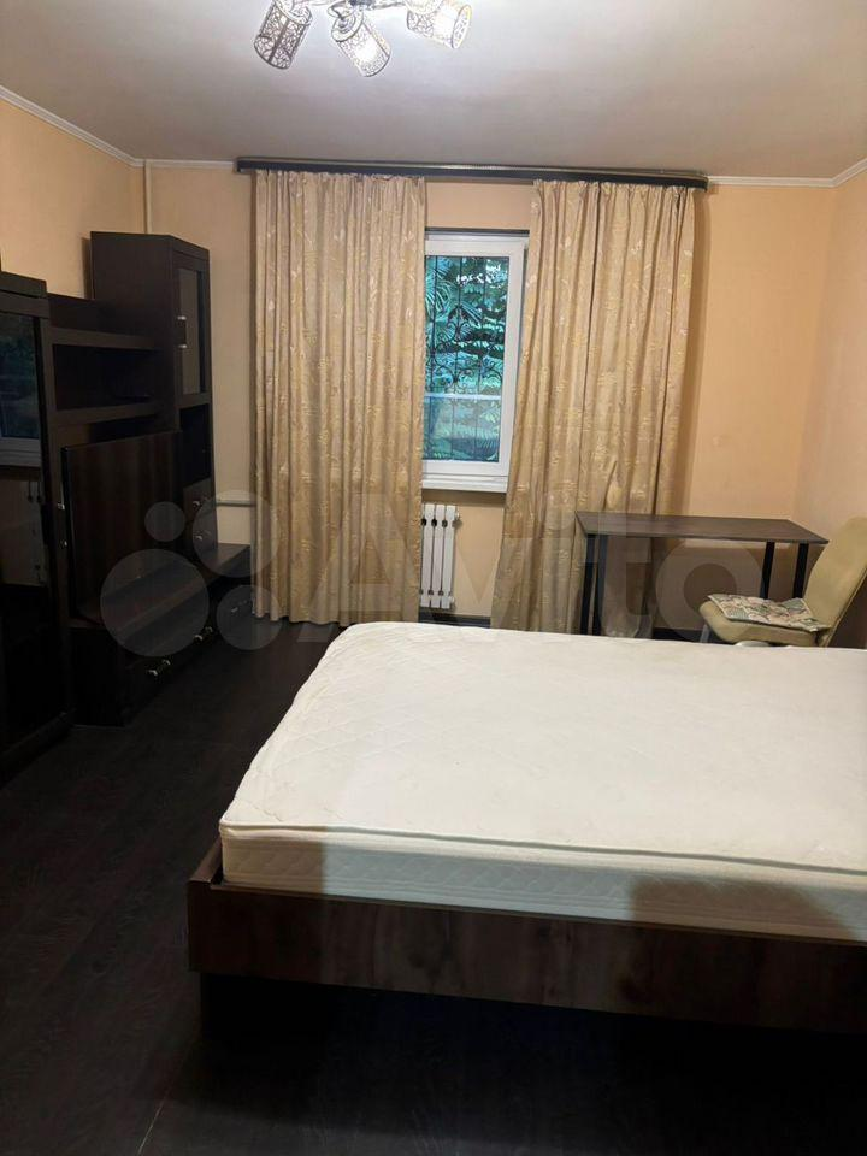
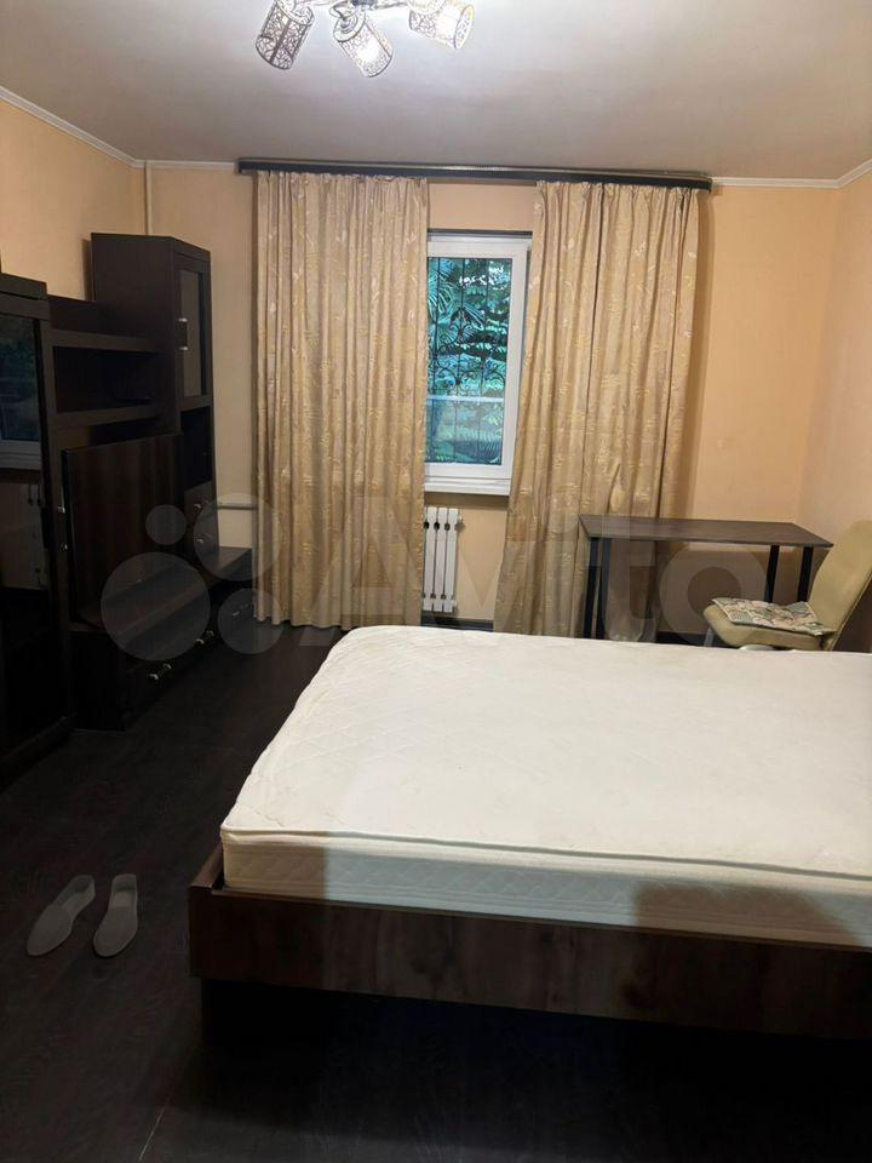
+ slippers [25,872,139,957]
